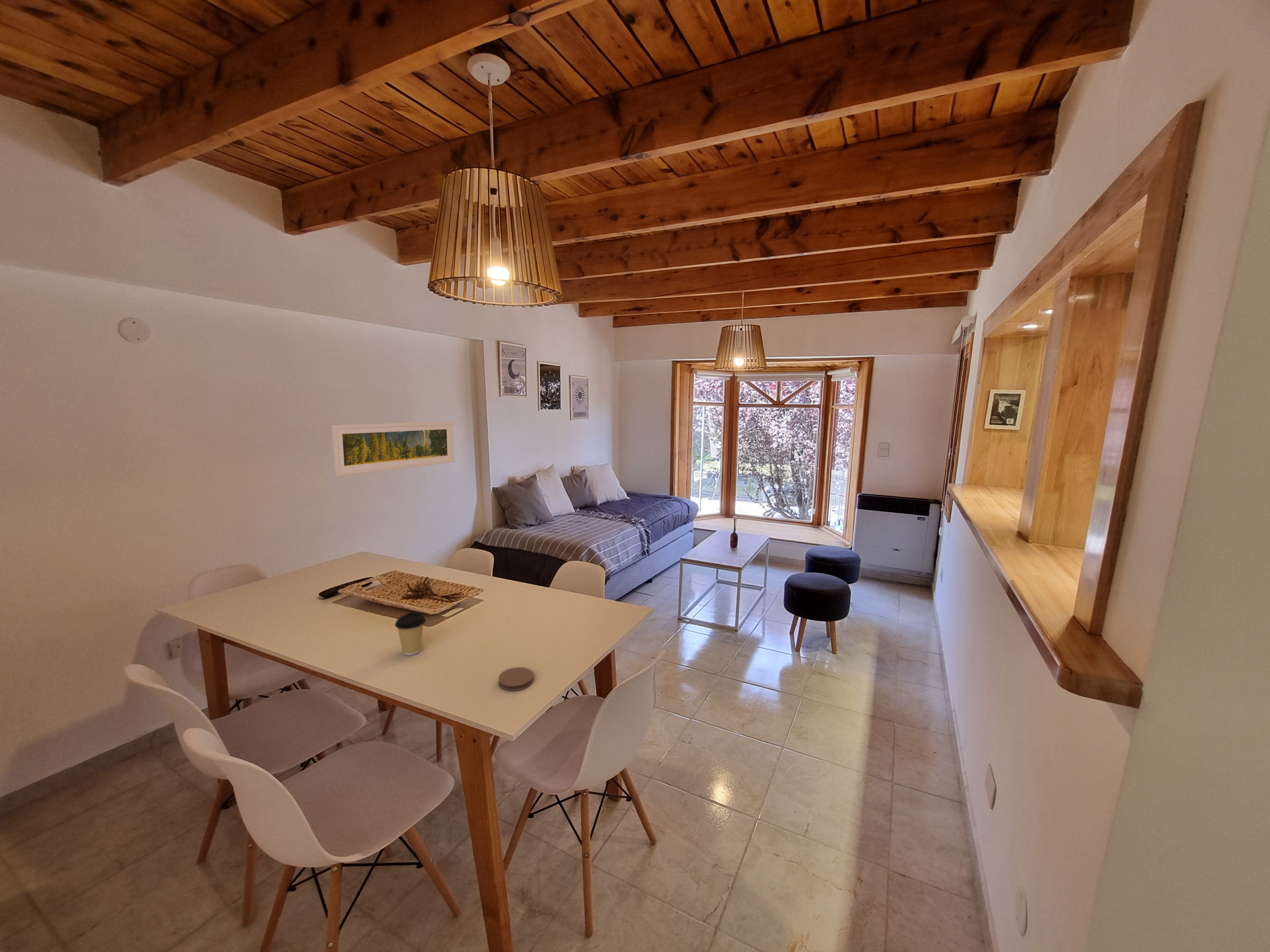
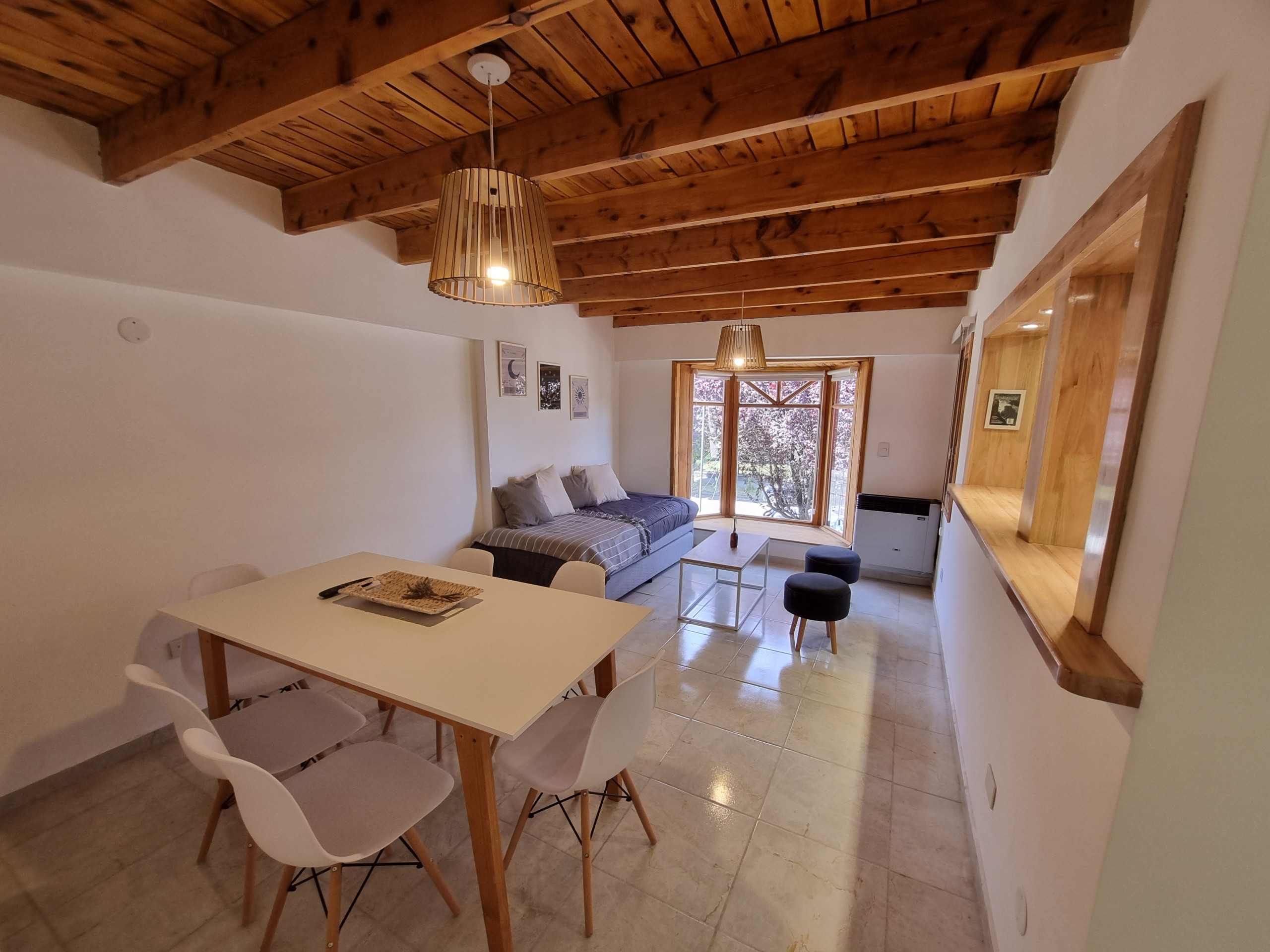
- coffee cup [394,611,426,656]
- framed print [330,421,455,476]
- coaster [498,666,534,691]
